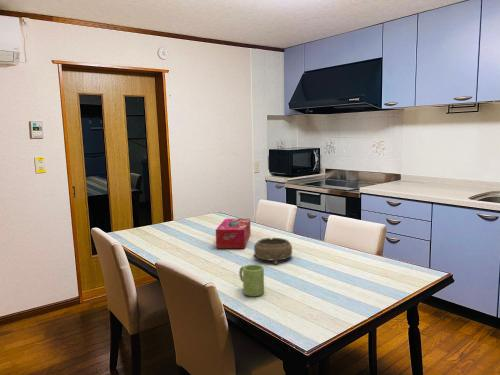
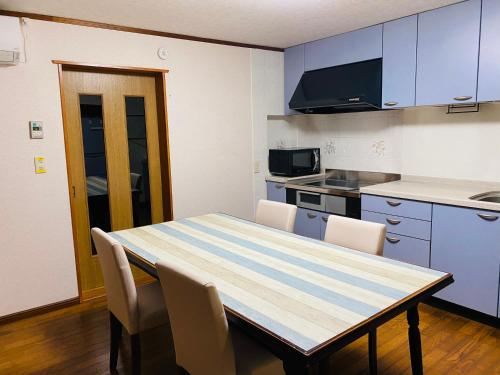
- decorative bowl [253,237,293,265]
- tissue box [215,218,252,249]
- mug [238,263,265,297]
